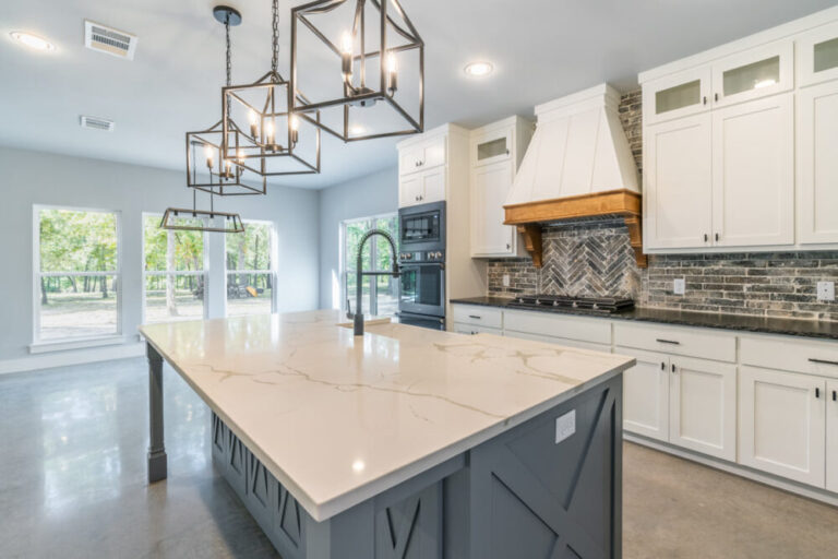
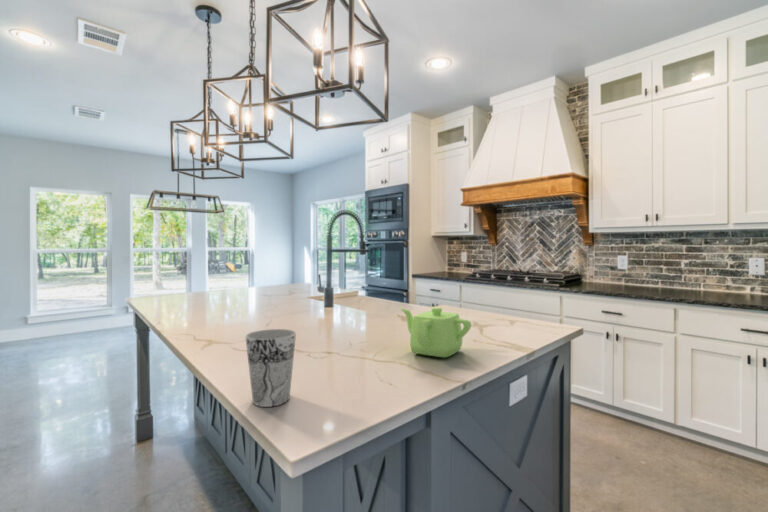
+ cup [244,328,297,408]
+ teapot [400,307,472,358]
